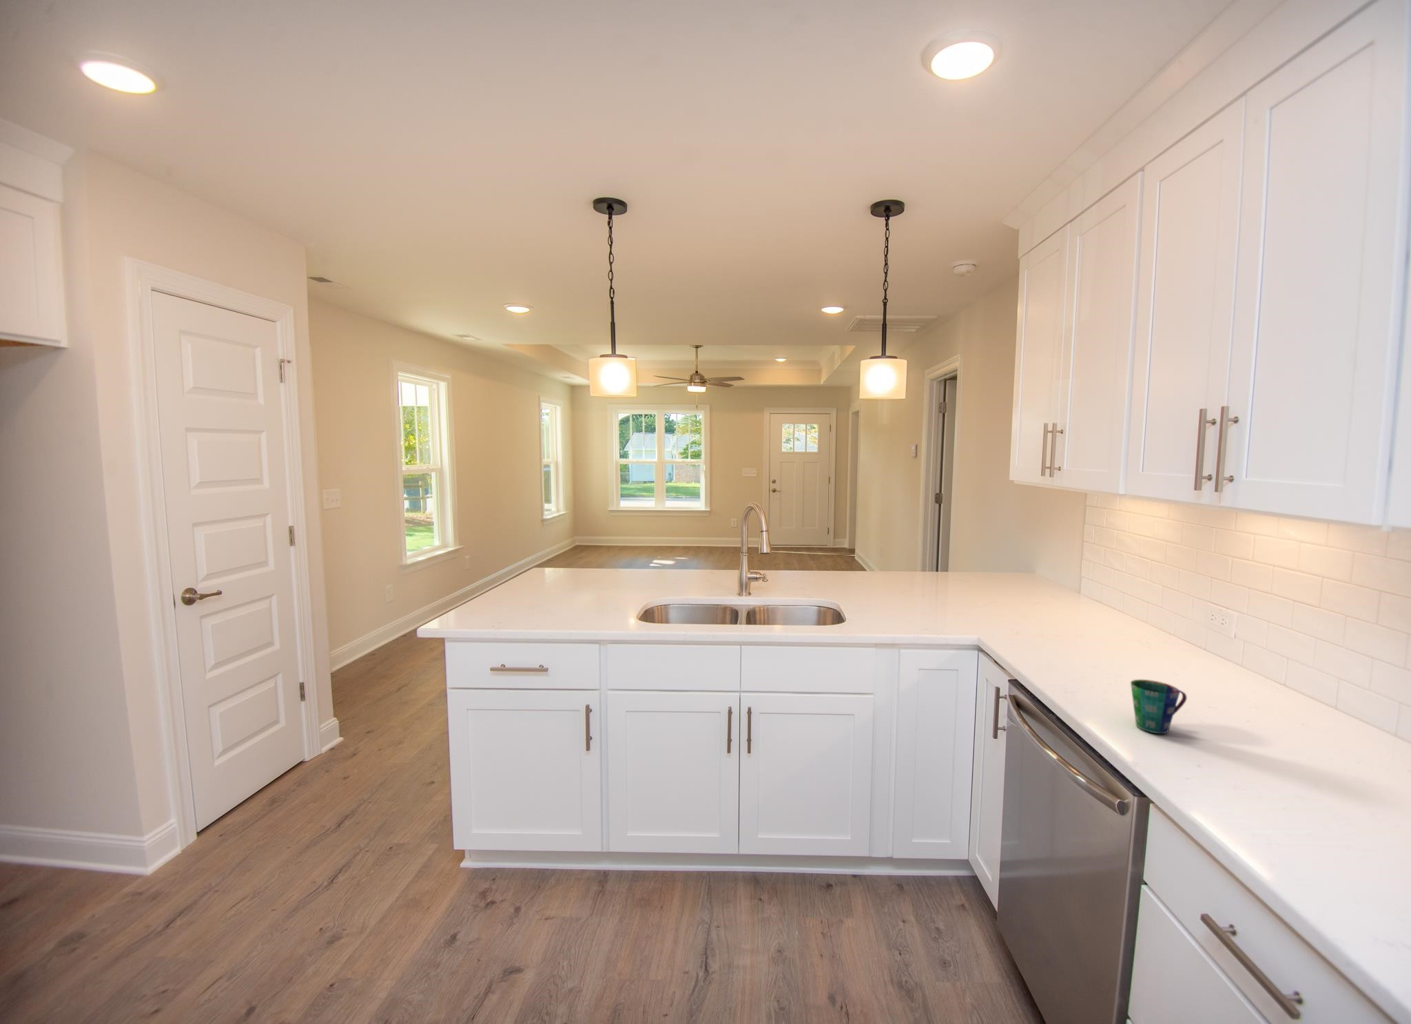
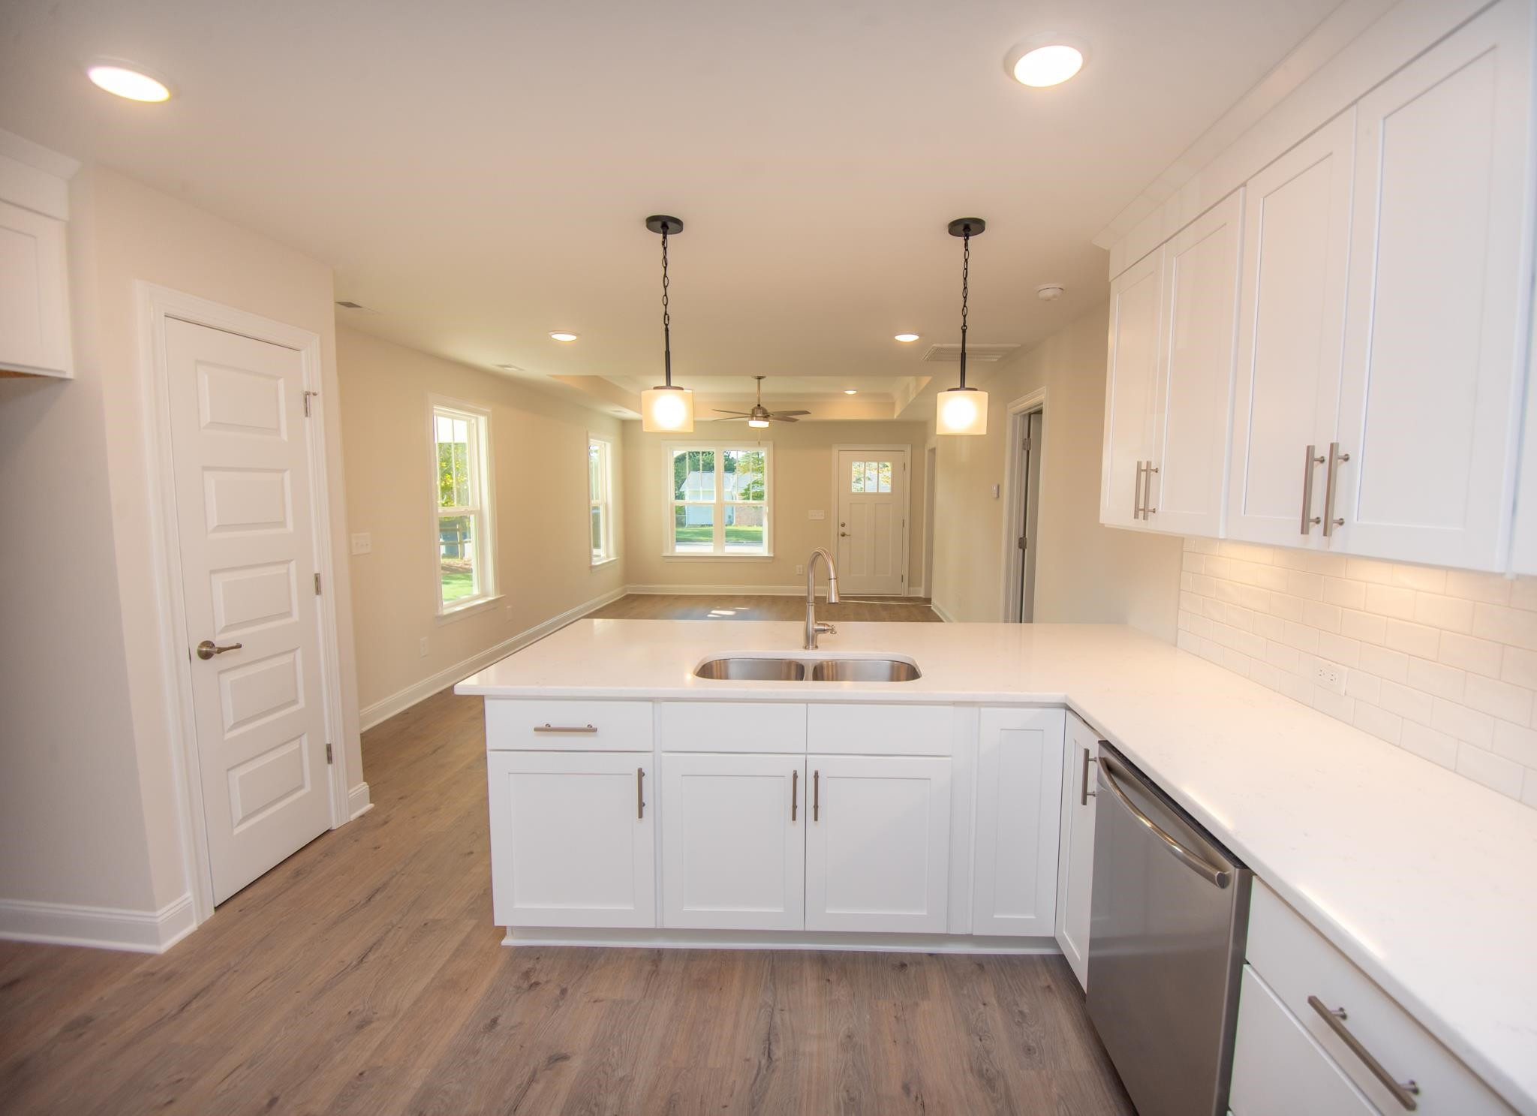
- cup [1129,679,1188,735]
